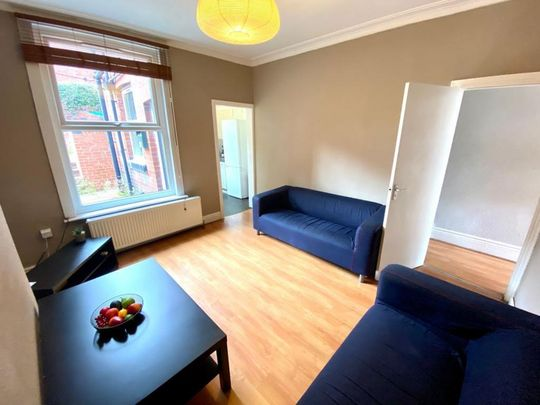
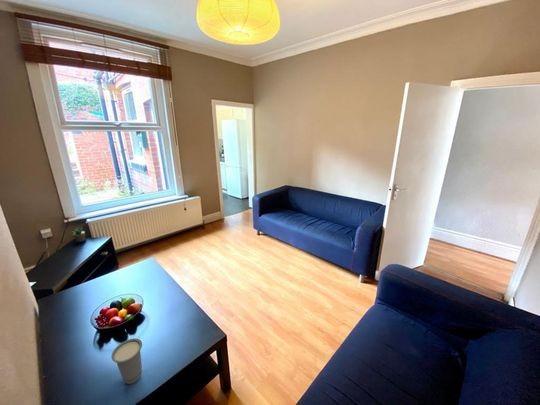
+ cup [110,338,143,385]
